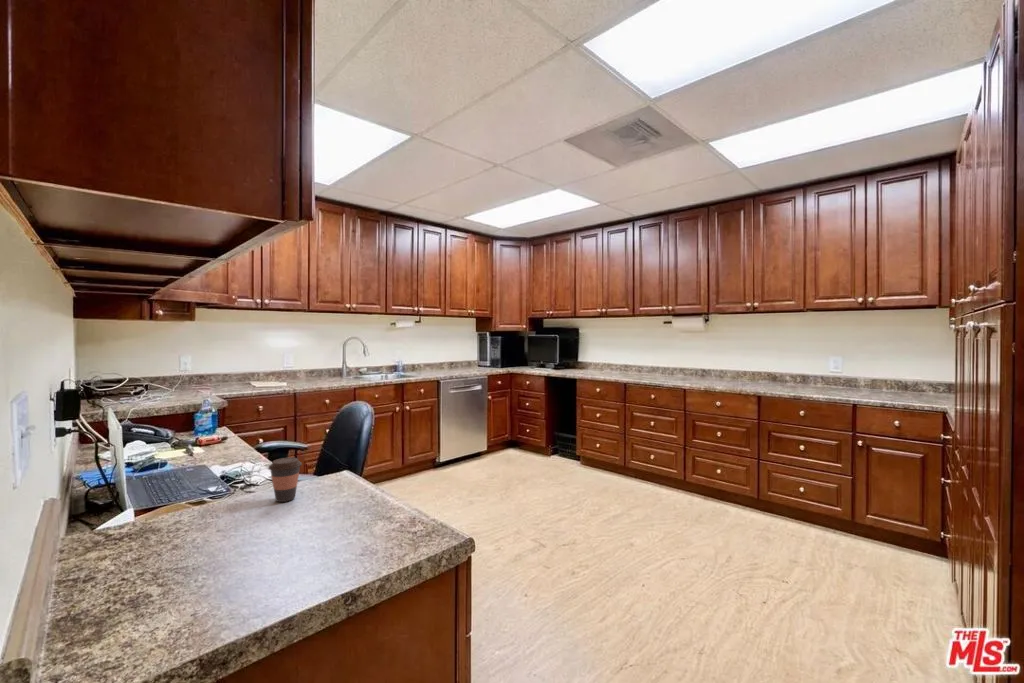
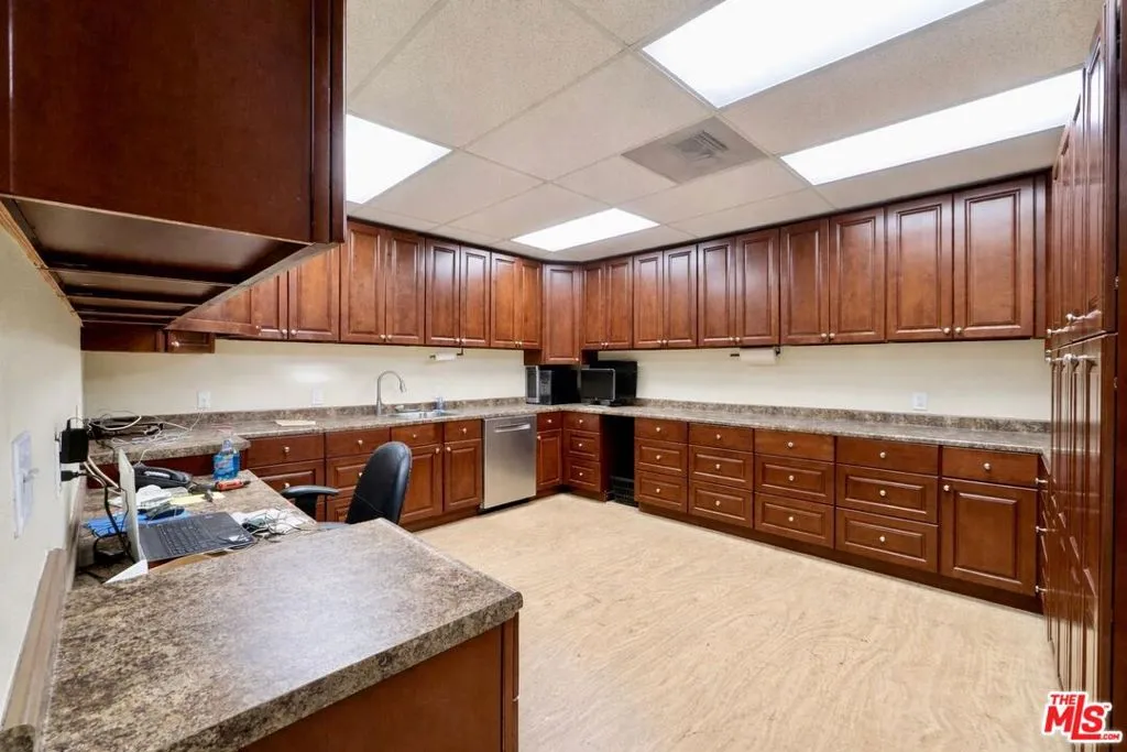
- coffee cup [267,457,303,503]
